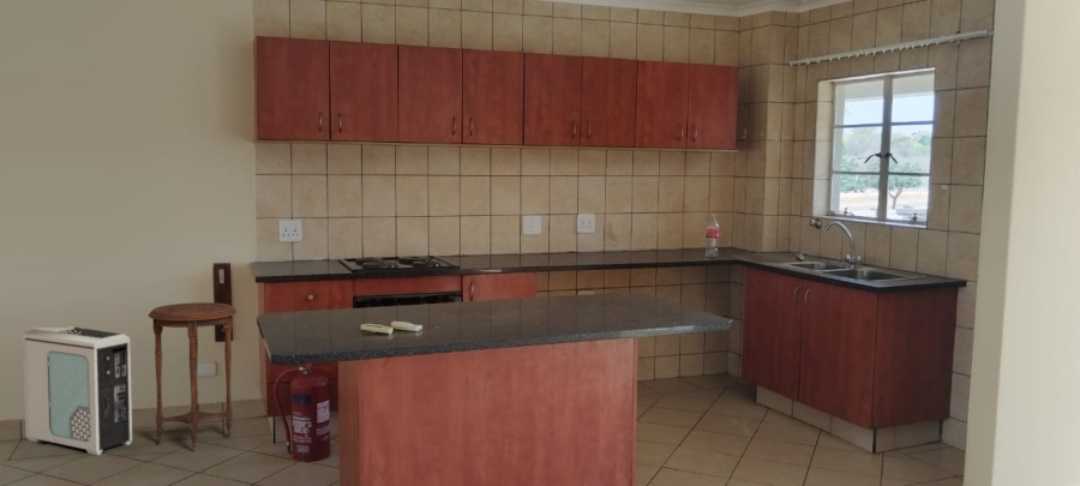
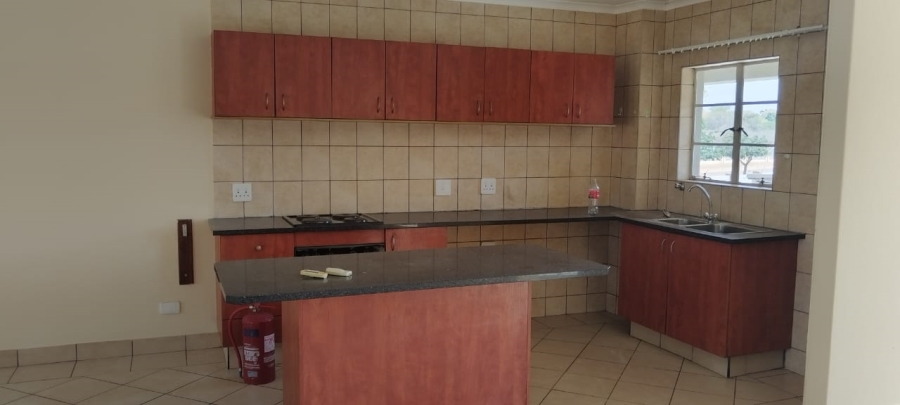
- air purifier [22,325,133,456]
- side table [148,301,238,451]
